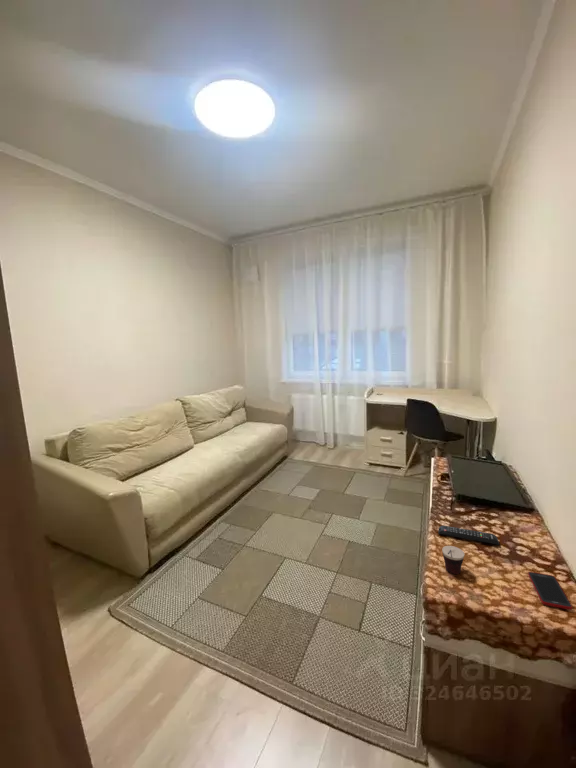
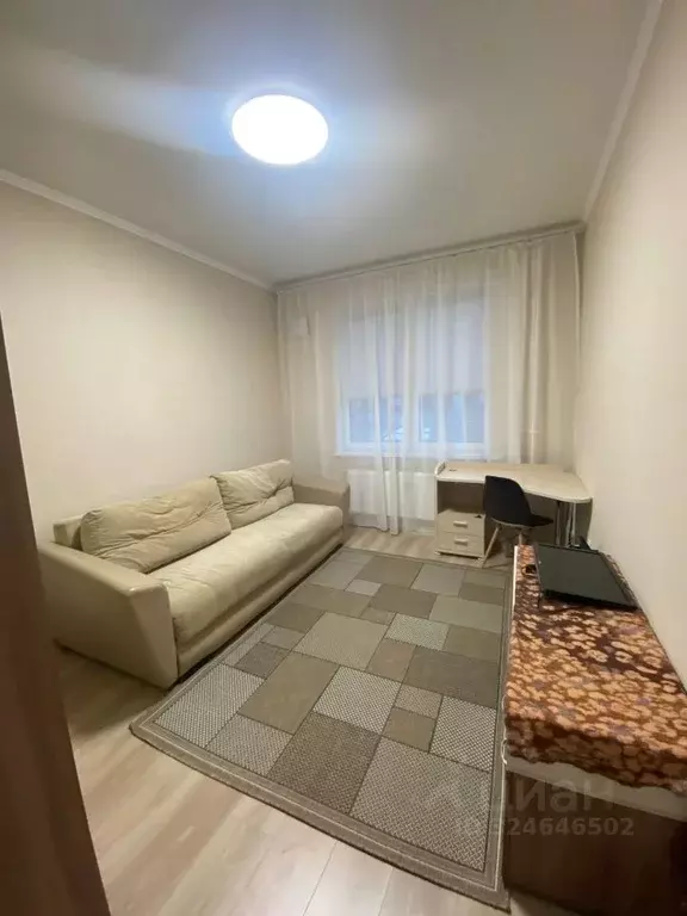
- cup [441,545,465,575]
- remote control [437,524,500,546]
- cell phone [527,571,573,611]
